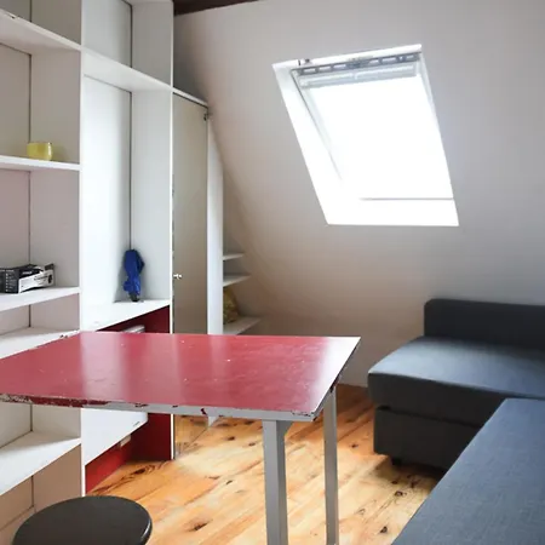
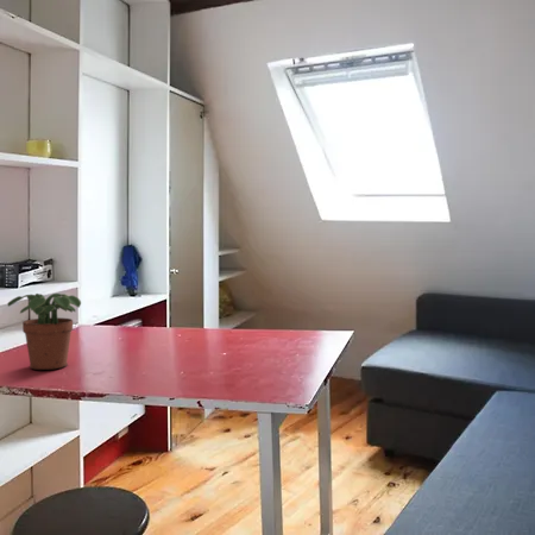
+ potted plant [6,292,82,371]
